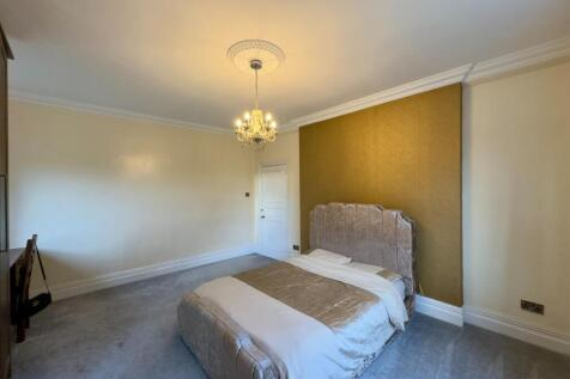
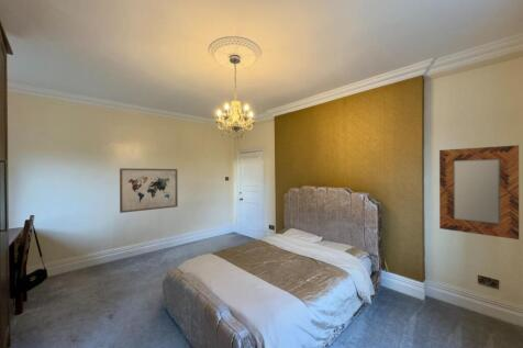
+ wall art [119,167,179,214]
+ home mirror [438,144,520,240]
